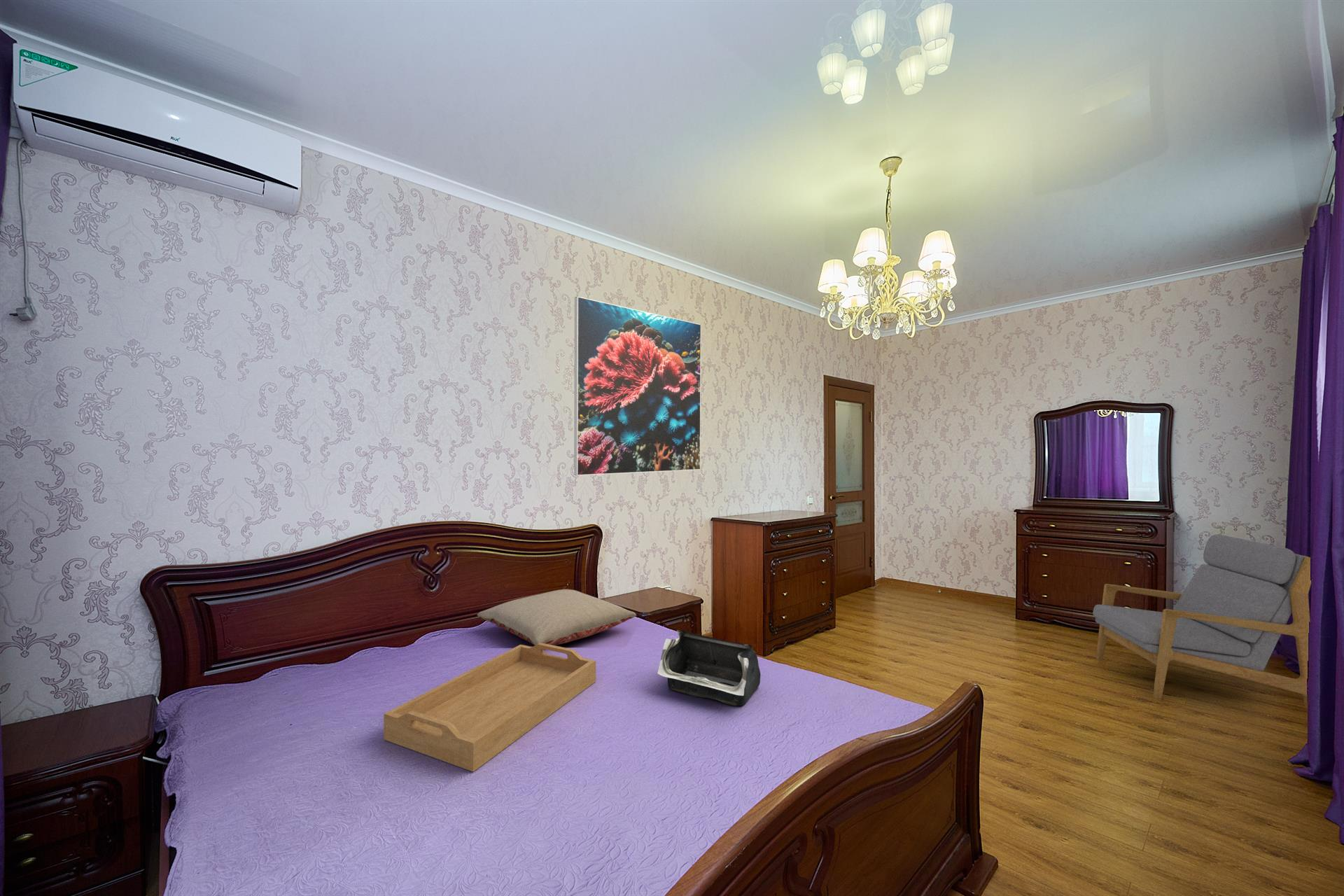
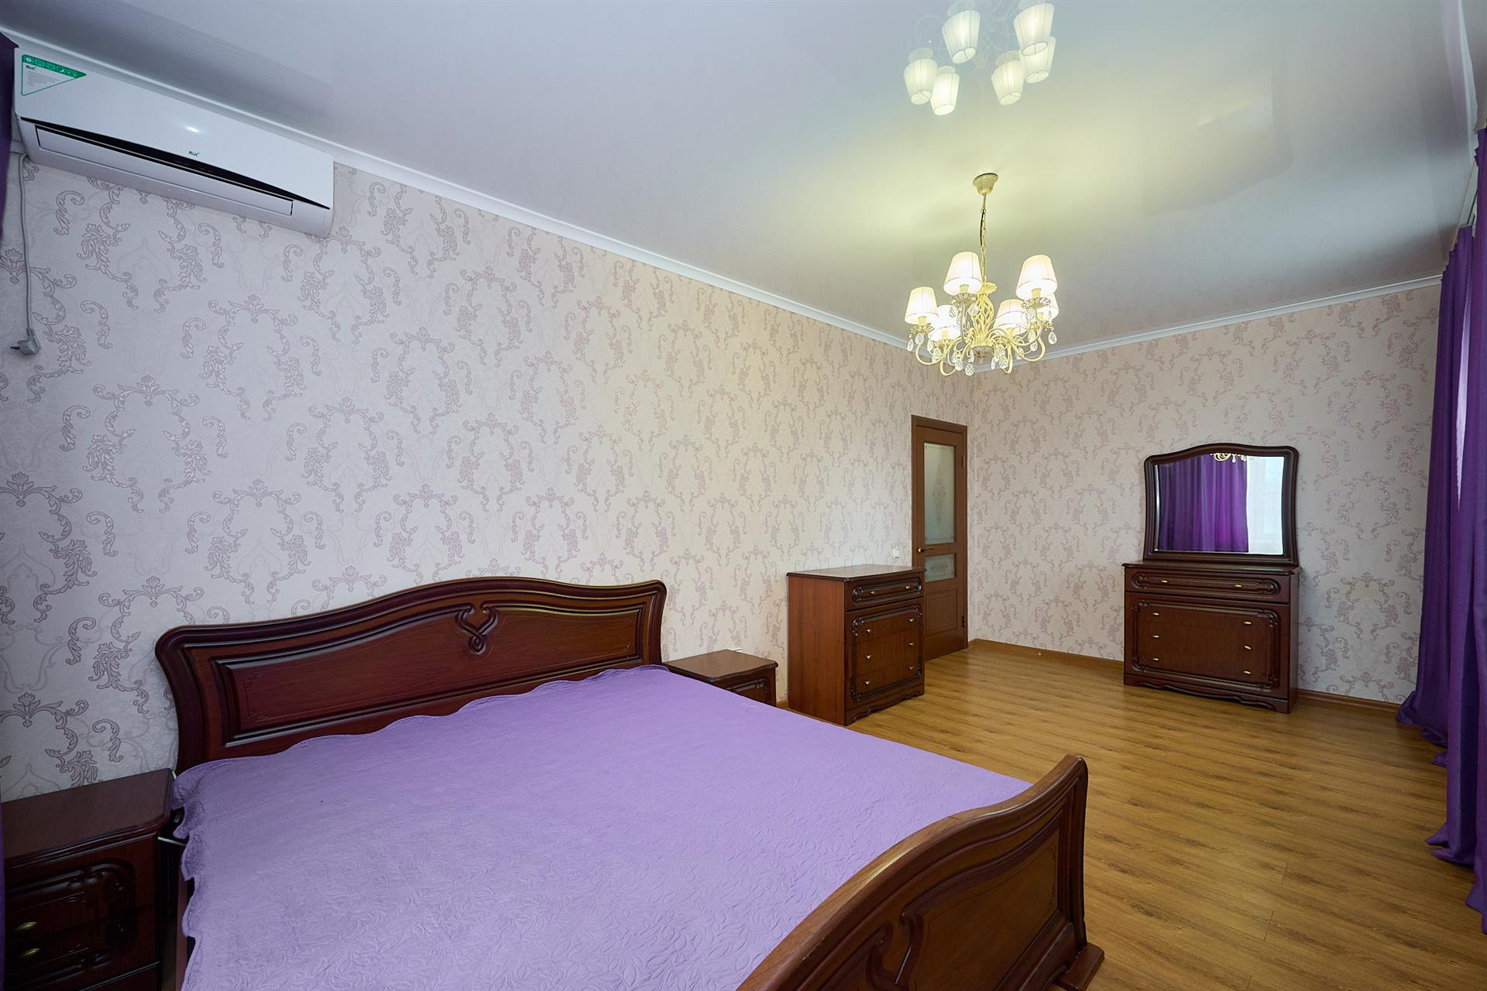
- handbag [657,629,761,706]
- serving tray [383,643,596,772]
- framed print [573,295,702,476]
- pillow [477,589,637,646]
- armchair [1092,533,1312,708]
